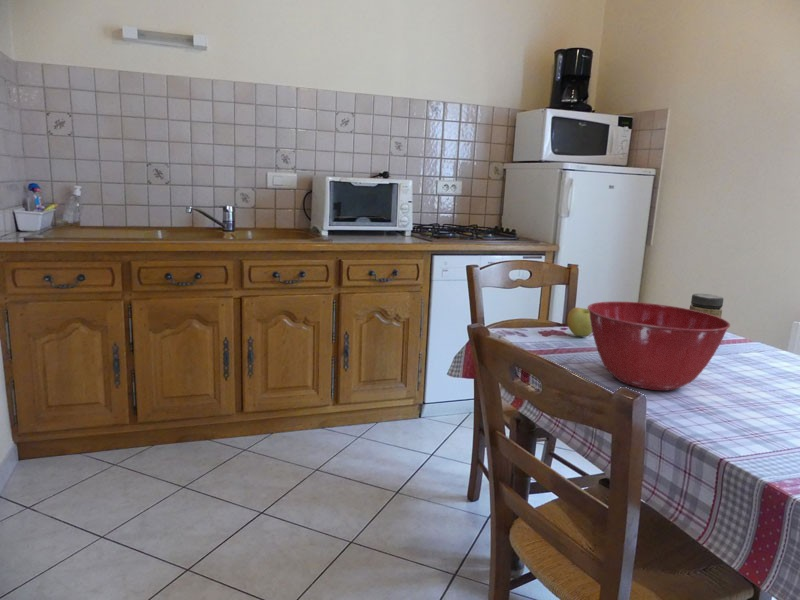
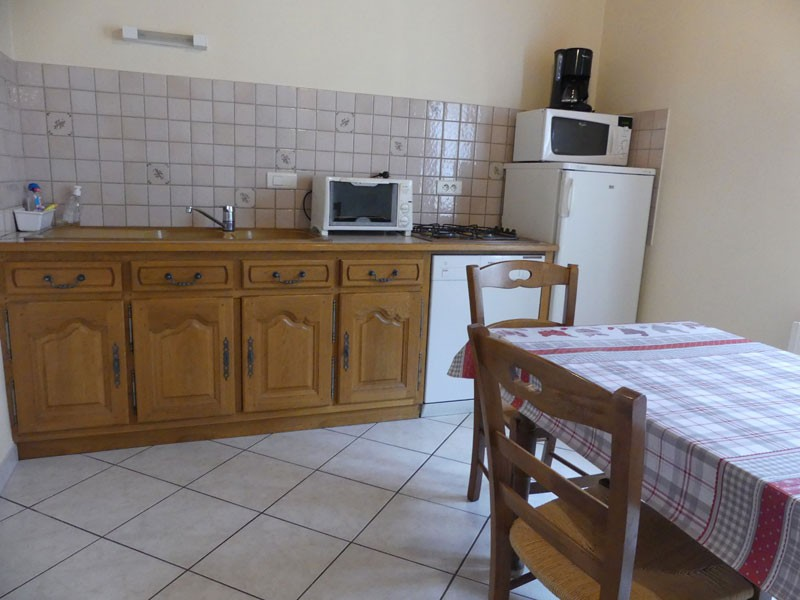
- jar [689,293,724,318]
- mixing bowl [587,301,731,391]
- apple [566,307,593,337]
